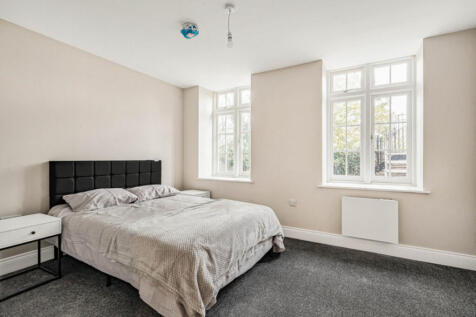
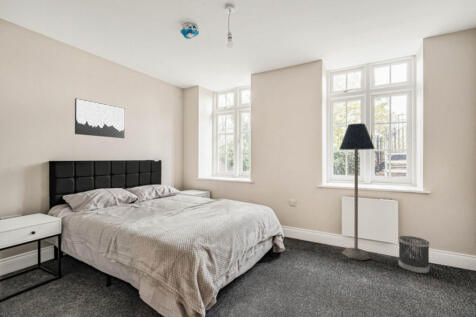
+ wastebasket [398,235,430,274]
+ wall art [74,97,126,139]
+ floor lamp [338,122,376,261]
